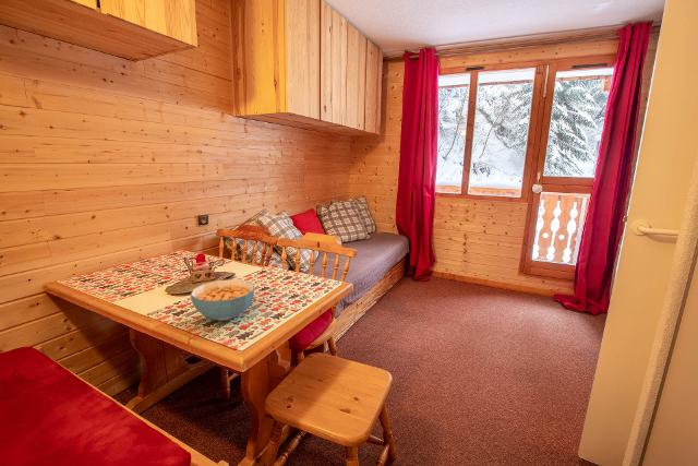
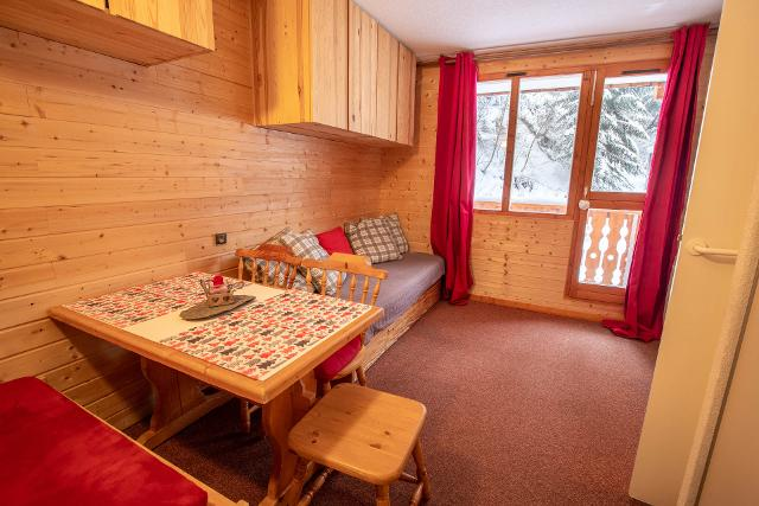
- cereal bowl [190,278,255,322]
